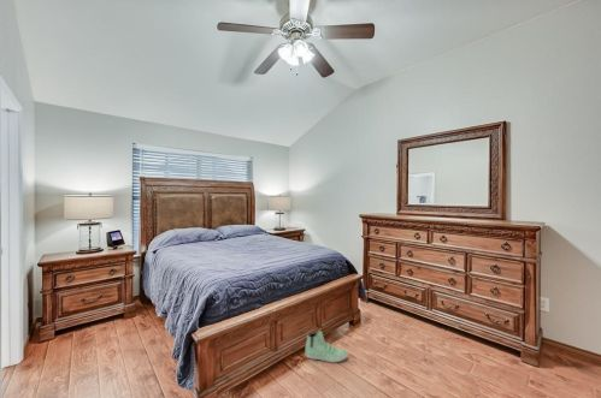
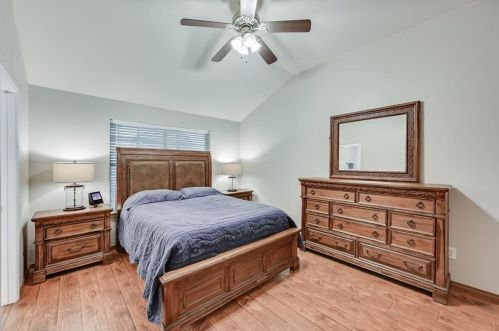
- sneaker [305,329,349,363]
